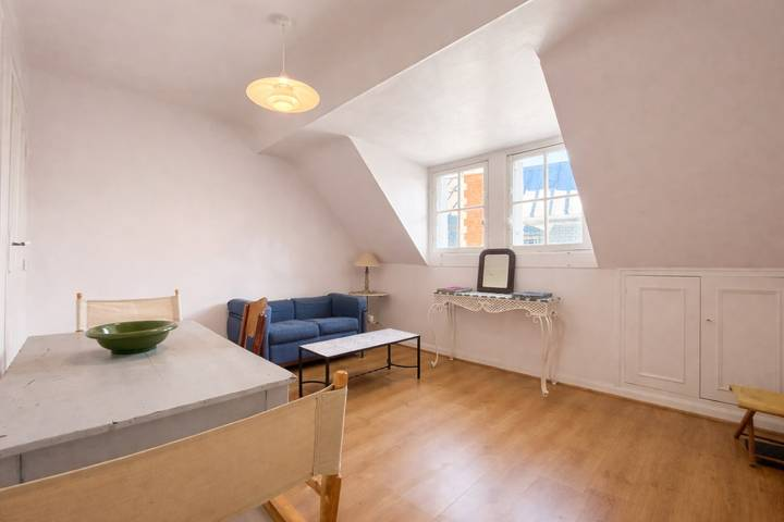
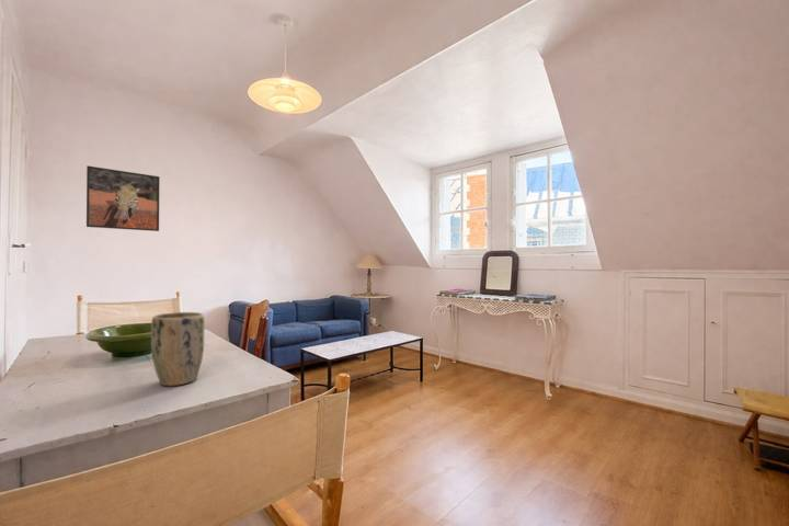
+ plant pot [150,311,206,387]
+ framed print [85,164,161,232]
